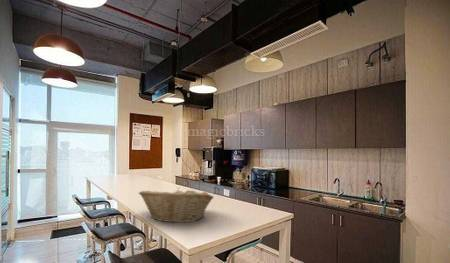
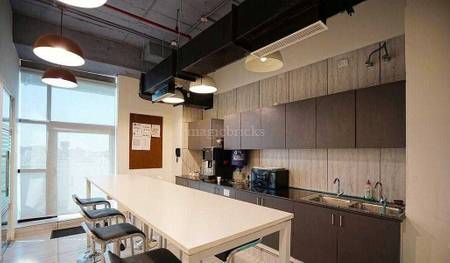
- fruit basket [138,188,215,223]
